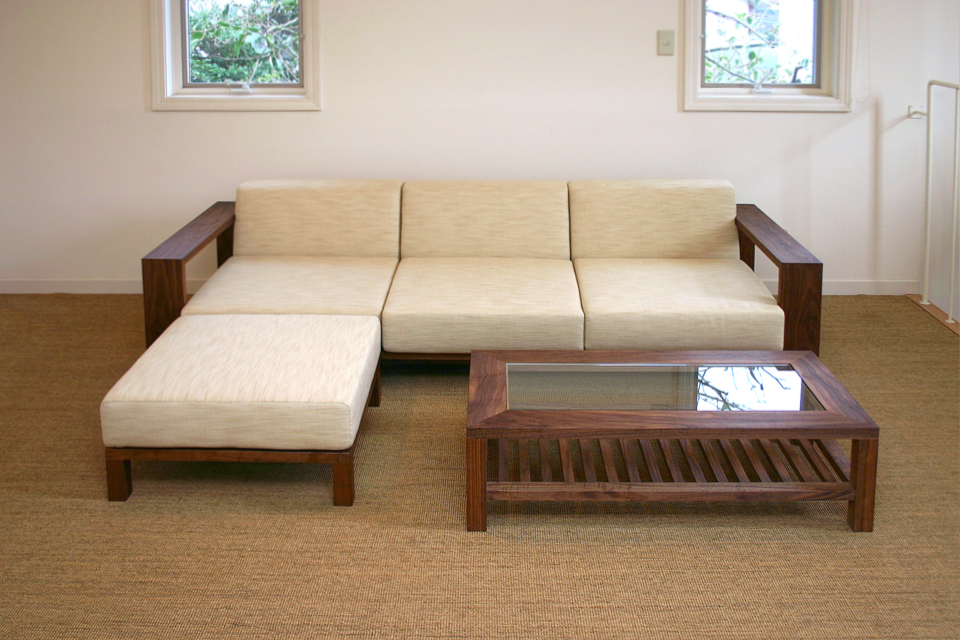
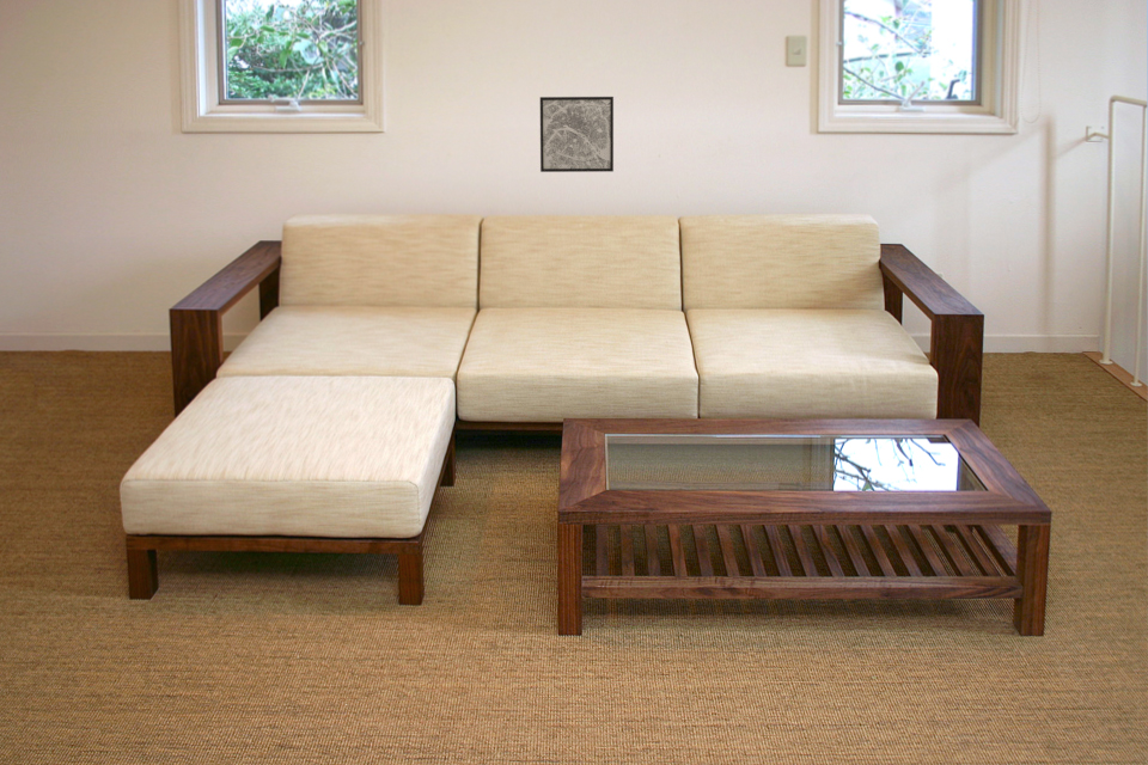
+ wall art [539,96,615,173]
